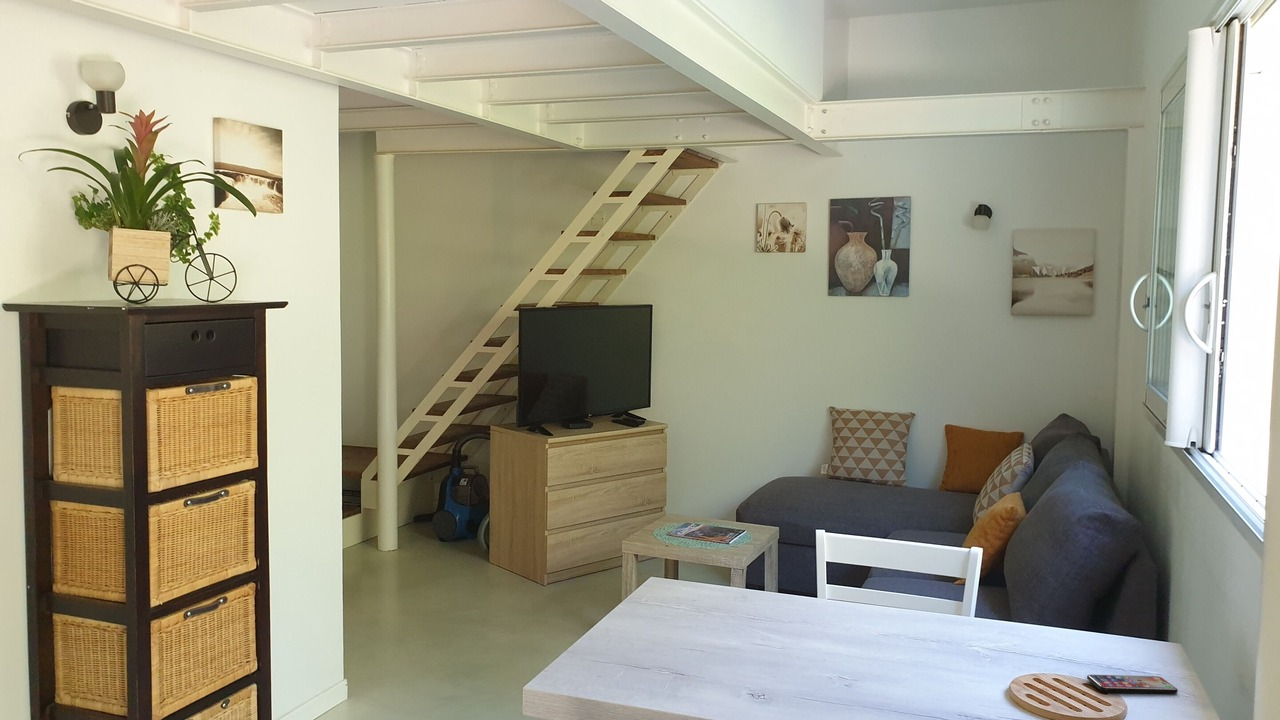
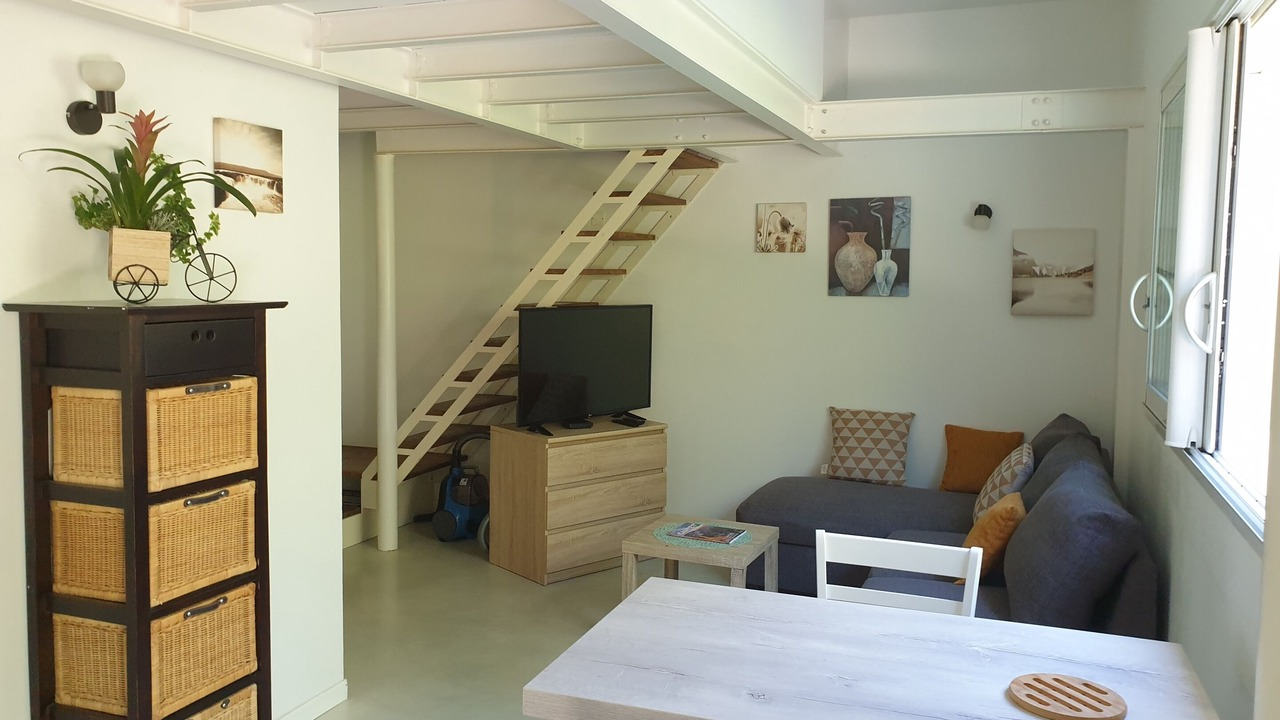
- smartphone [1086,674,1179,695]
